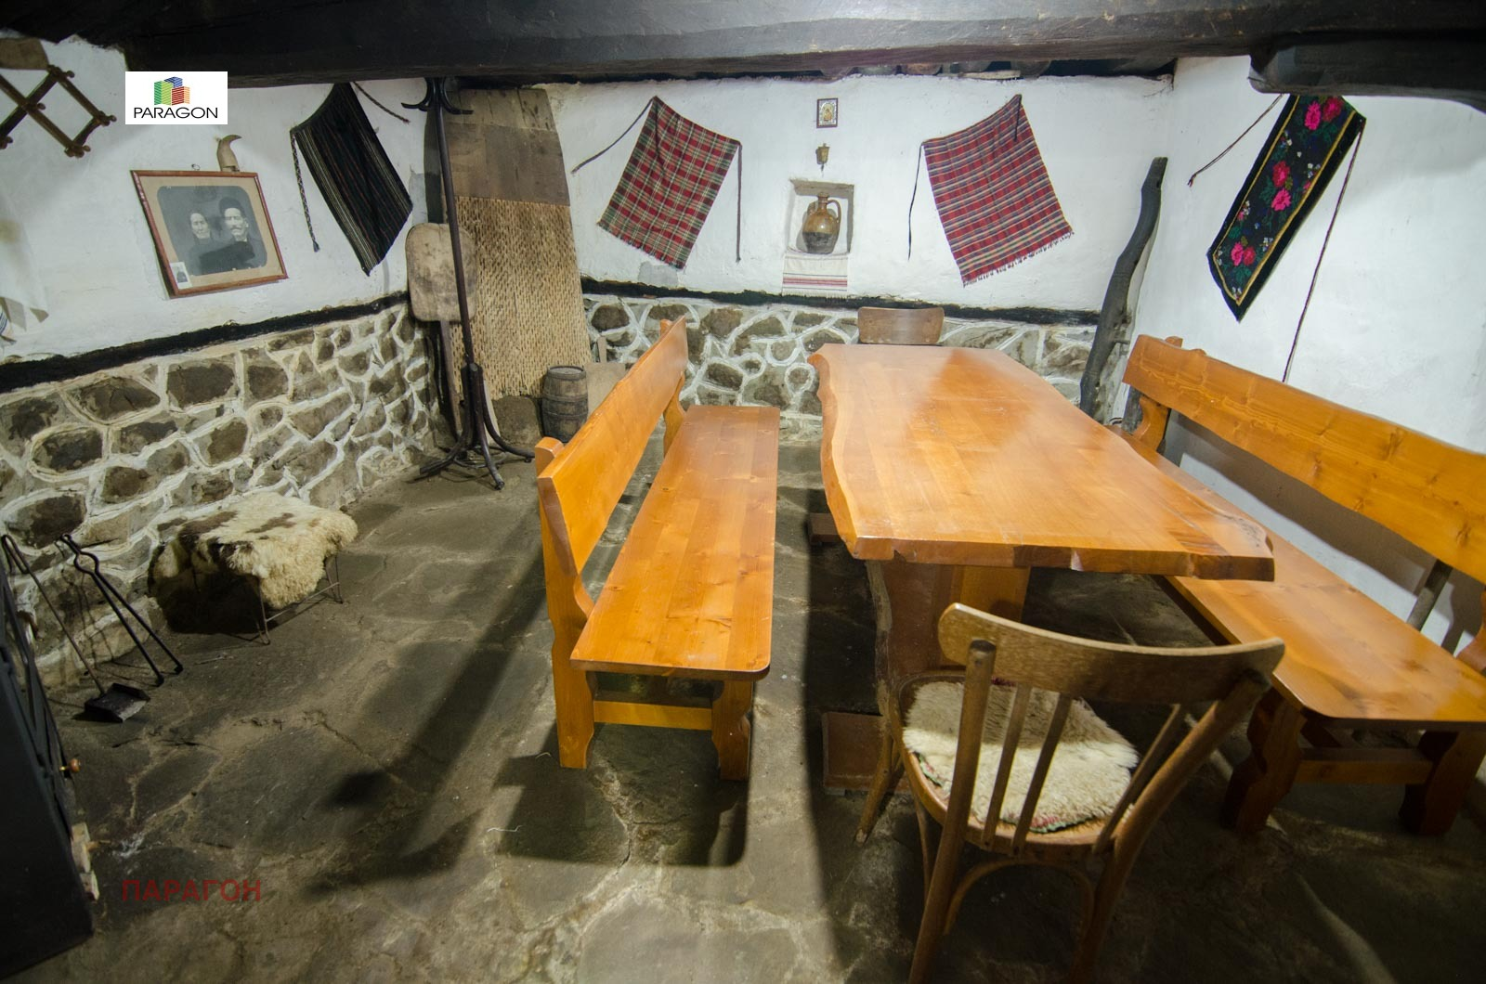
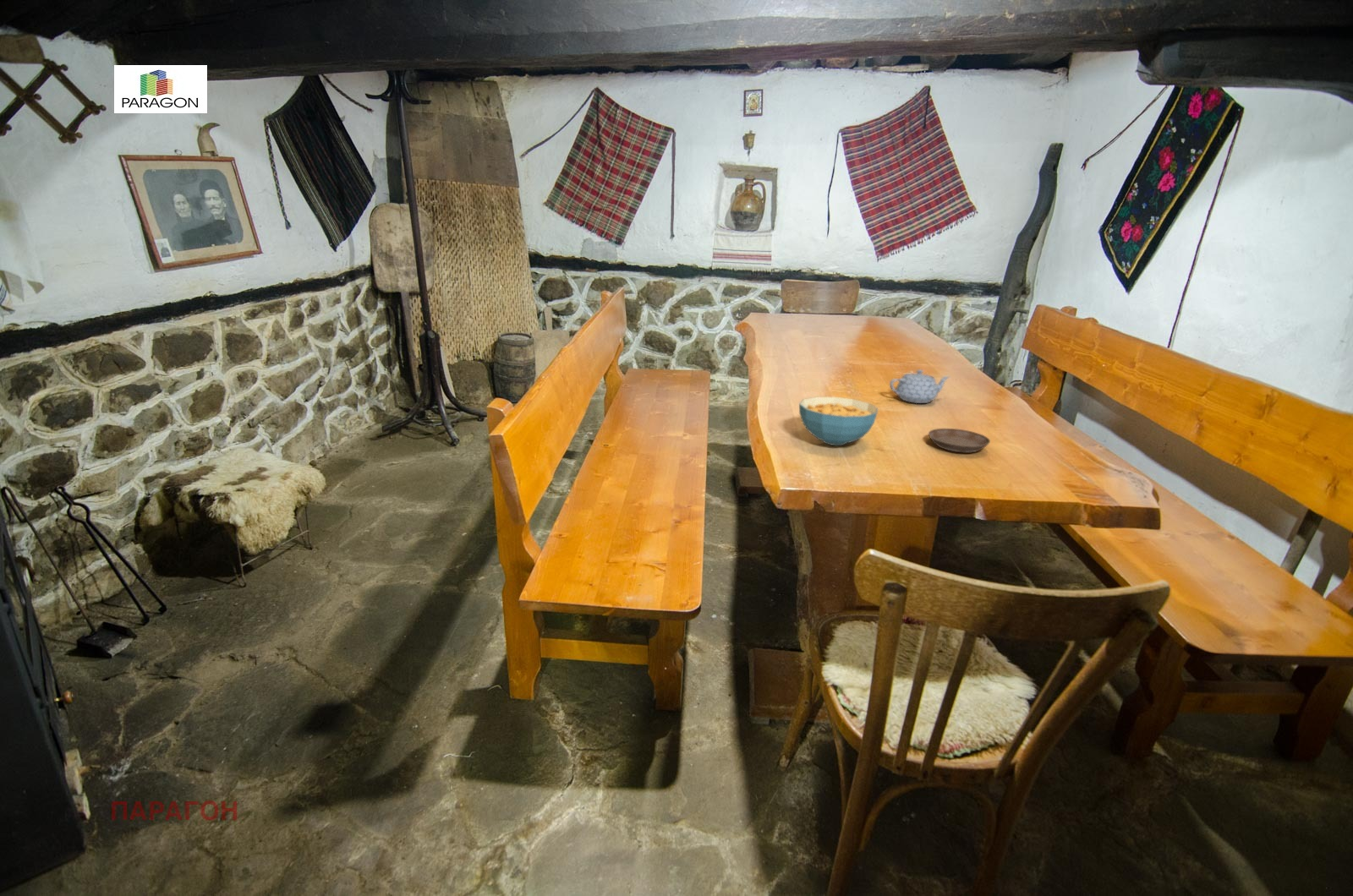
+ saucer [928,428,991,453]
+ cereal bowl [798,396,879,446]
+ teapot [889,369,951,404]
